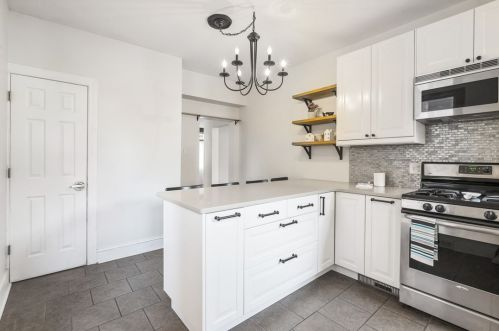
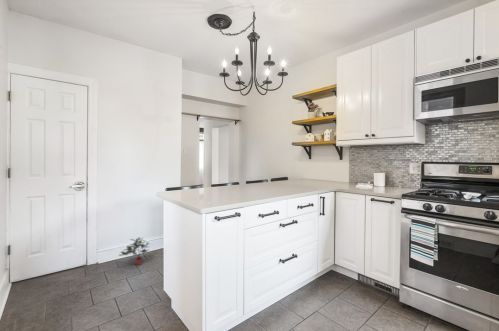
+ potted plant [118,236,150,266]
